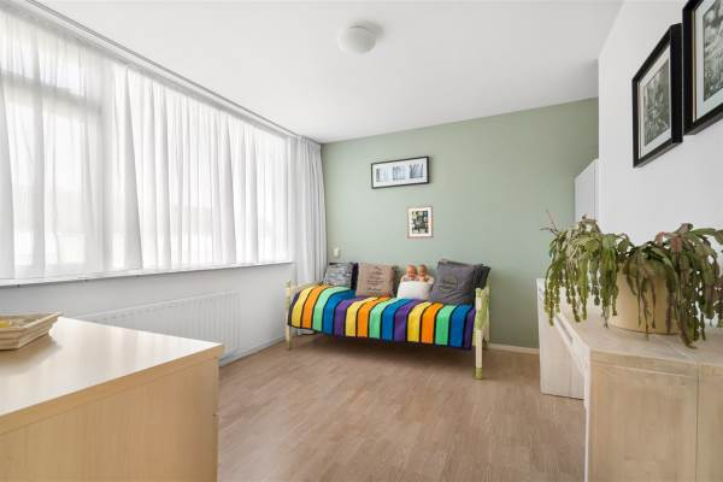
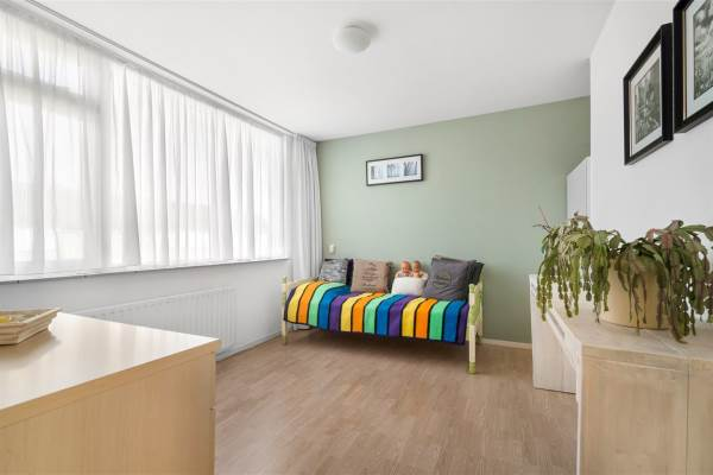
- wall art [406,205,434,240]
